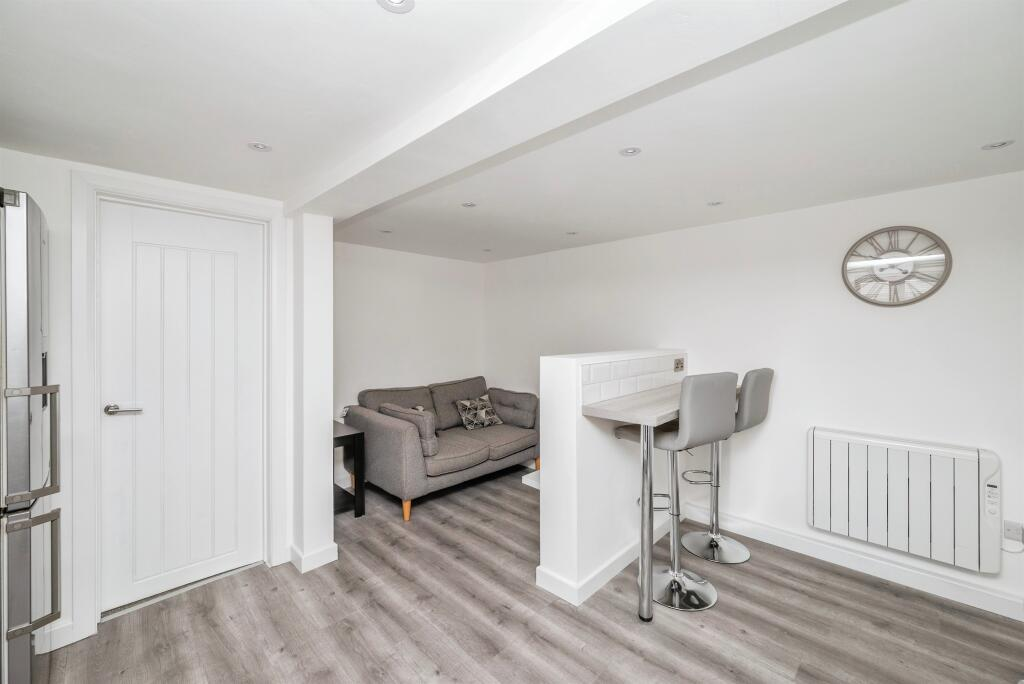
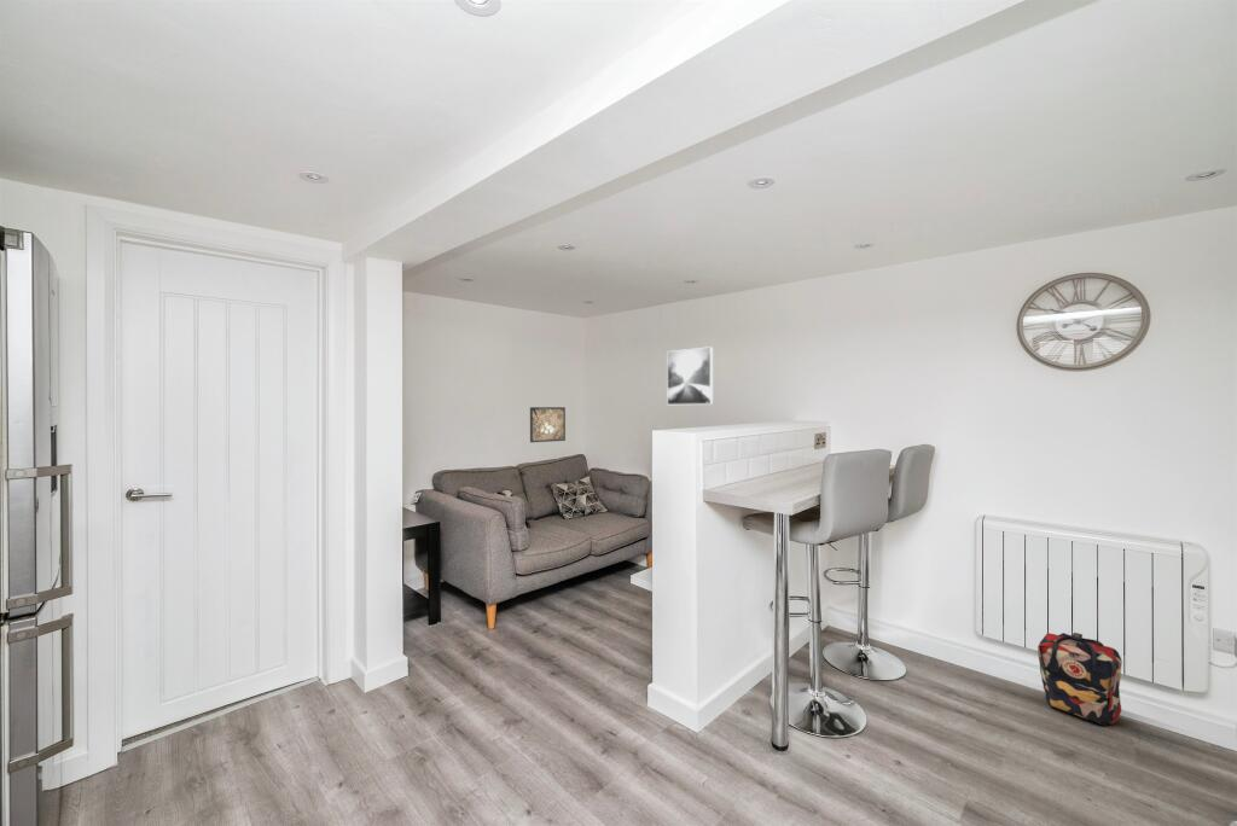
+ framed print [529,406,567,443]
+ backpack [1036,632,1123,727]
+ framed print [666,345,714,406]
